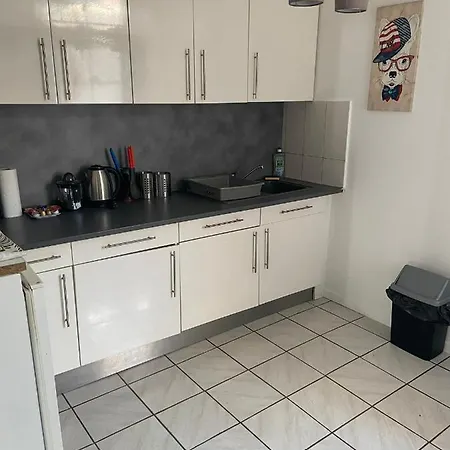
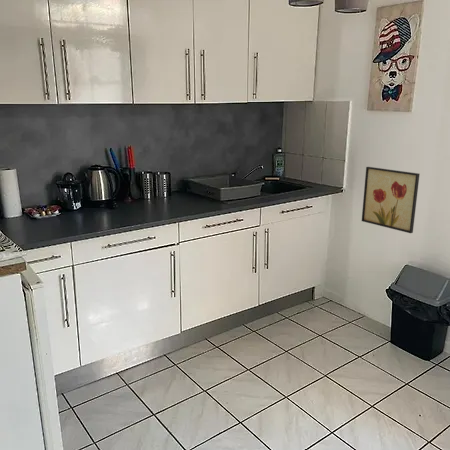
+ wall art [361,166,421,234]
